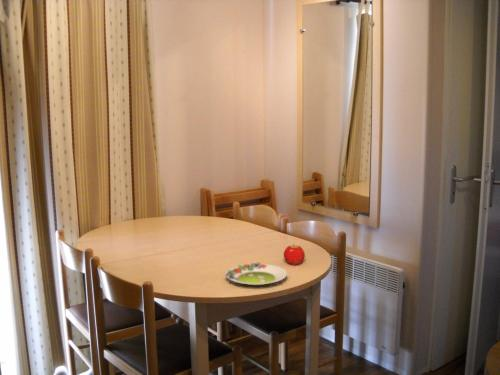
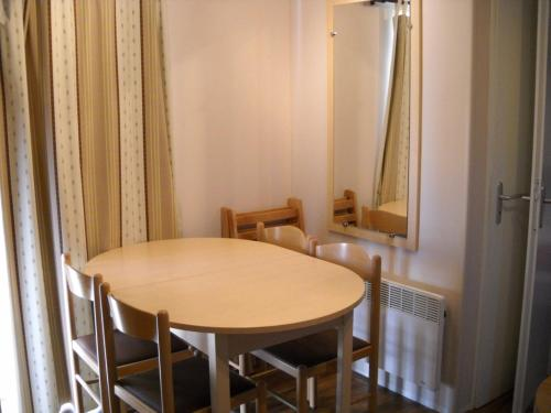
- salad plate [224,261,288,286]
- fruit [283,244,306,266]
